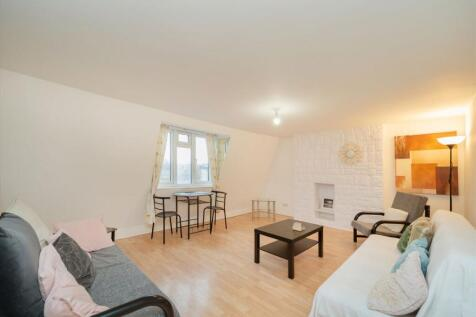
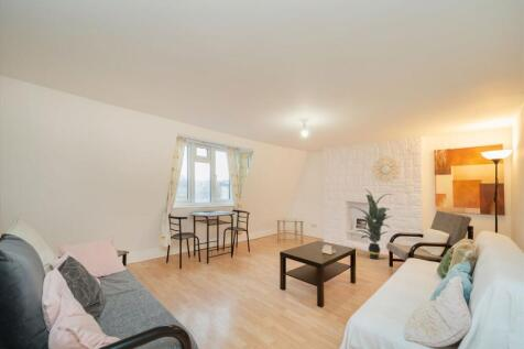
+ indoor plant [347,188,394,261]
